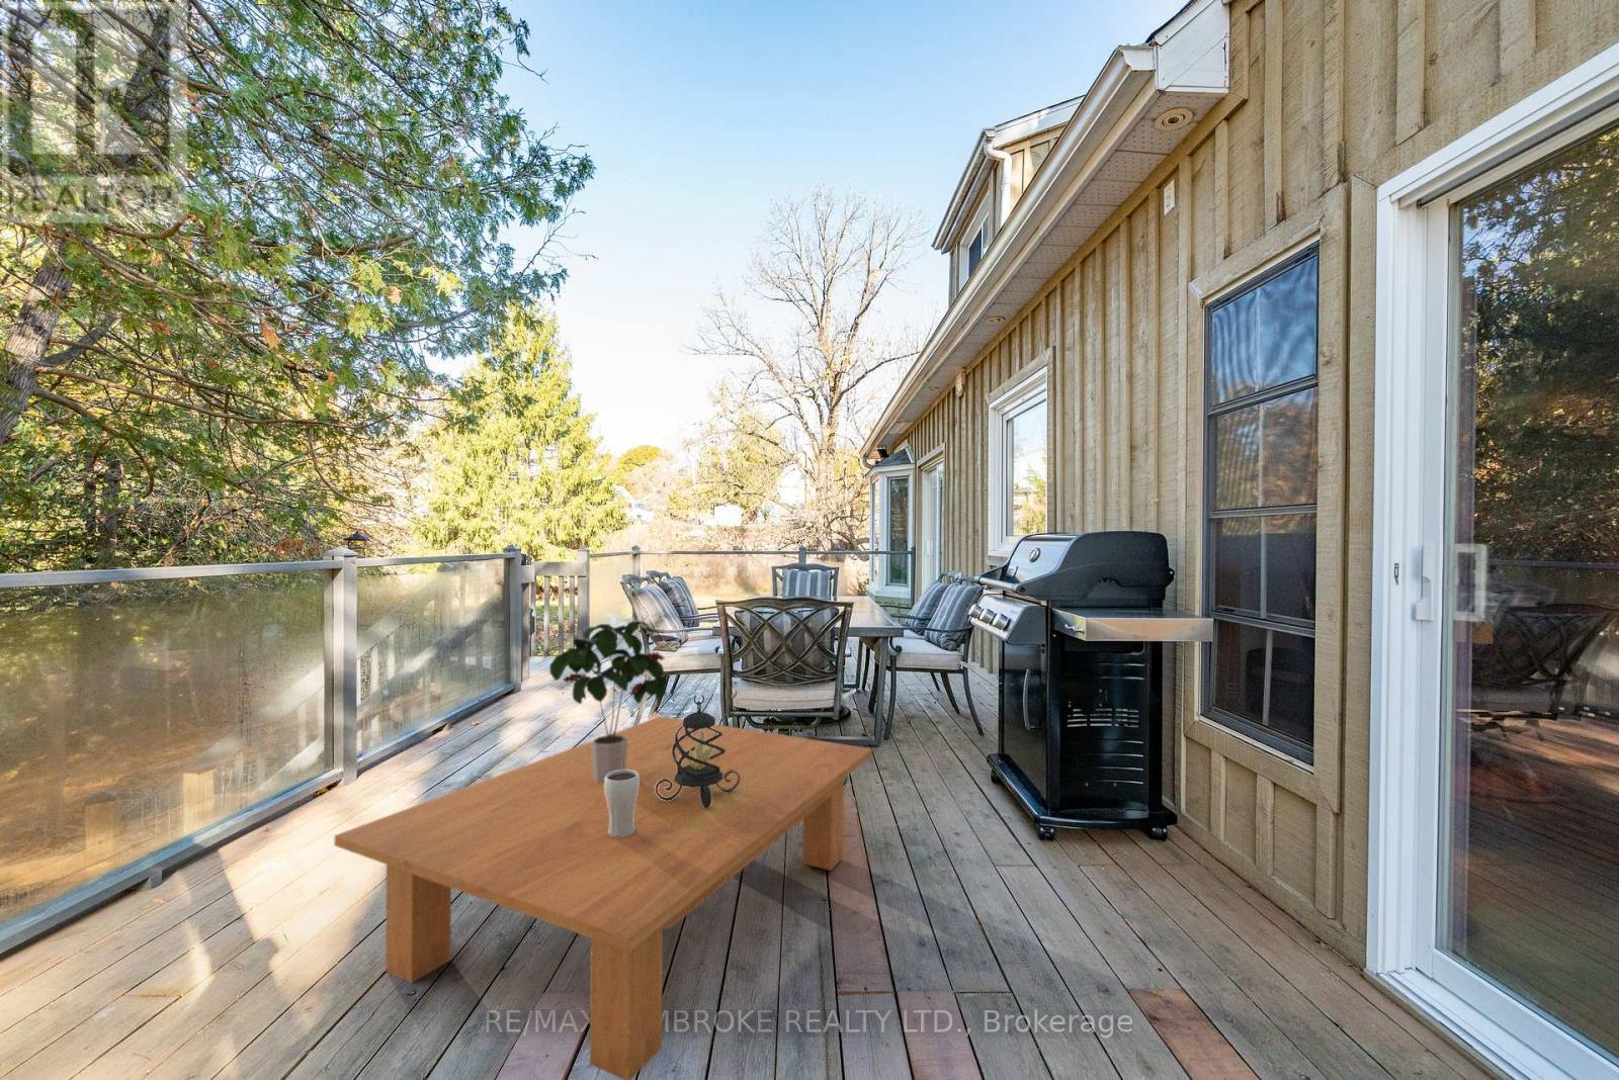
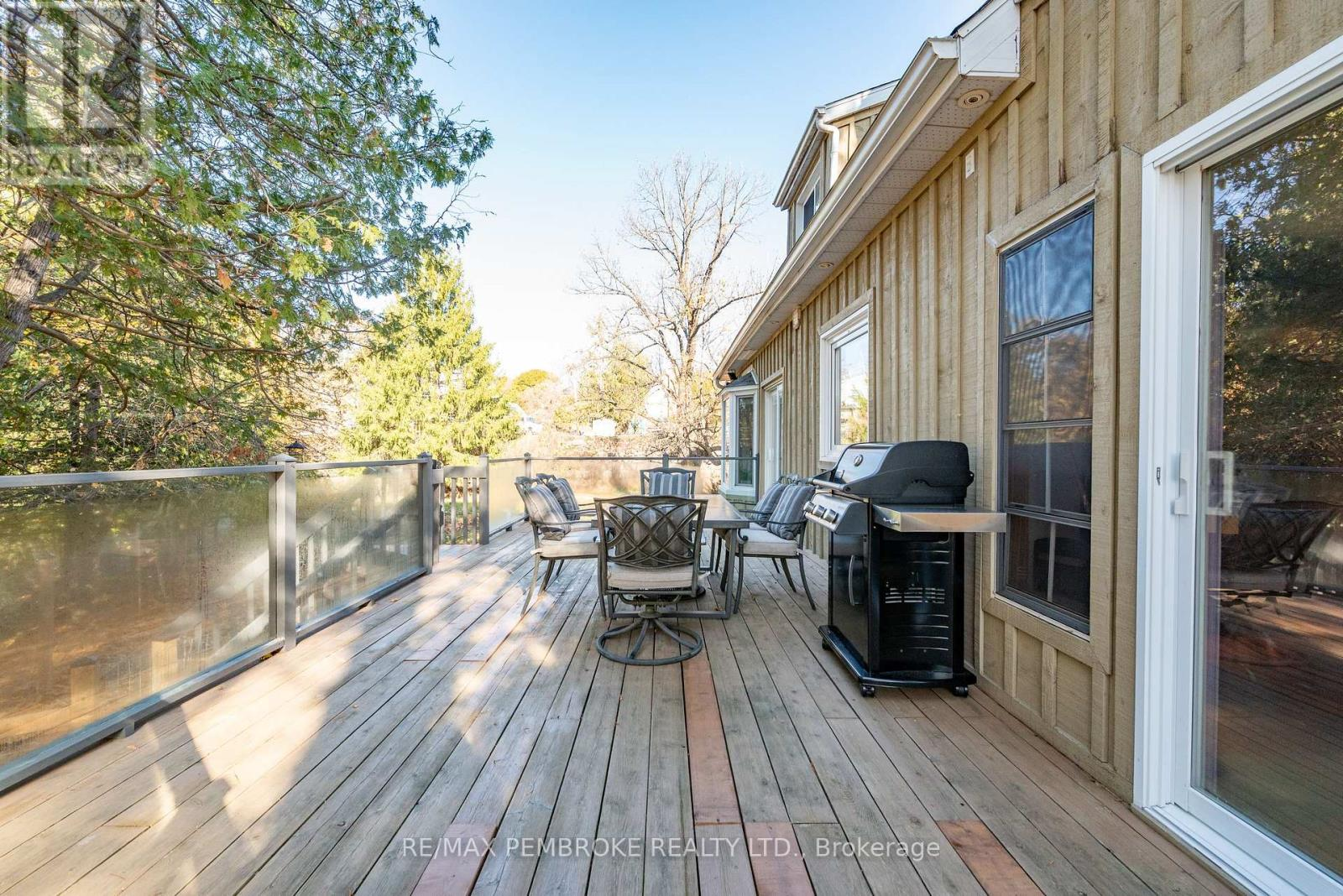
- lantern [656,694,740,808]
- coffee table [333,715,873,1080]
- potted plant [549,620,668,782]
- drinking glass [604,769,639,838]
